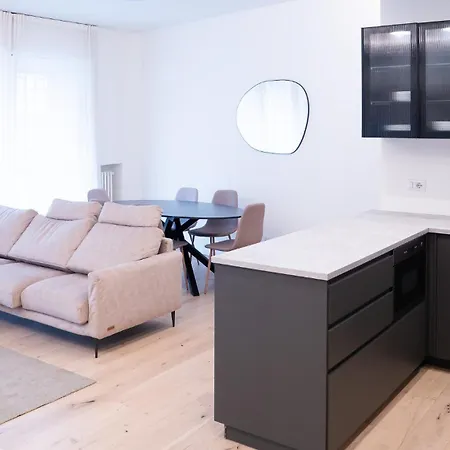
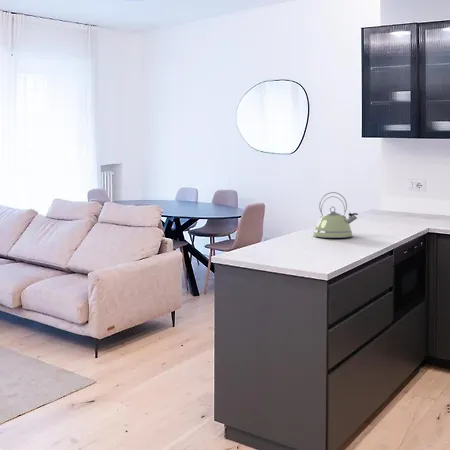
+ kettle [312,191,359,239]
